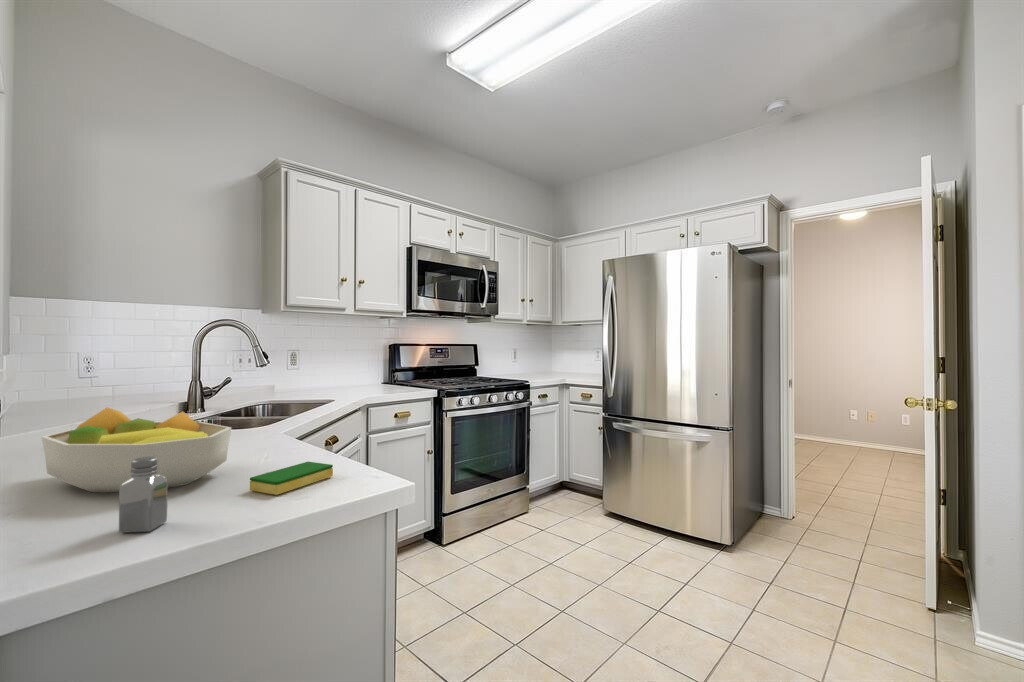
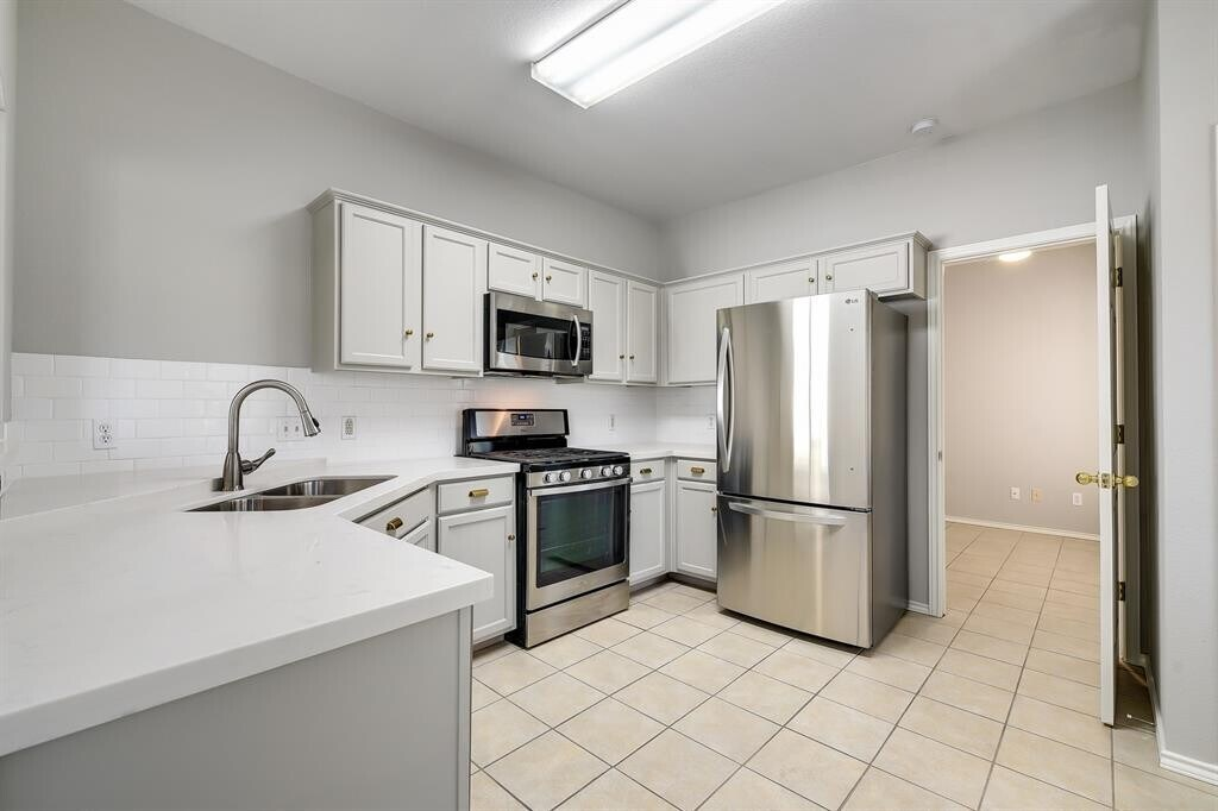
- dish sponge [249,461,334,496]
- saltshaker [118,457,169,534]
- fruit bowl [41,407,233,493]
